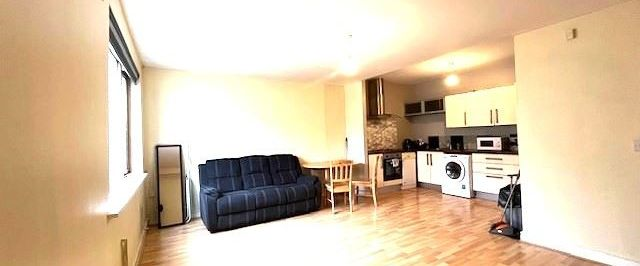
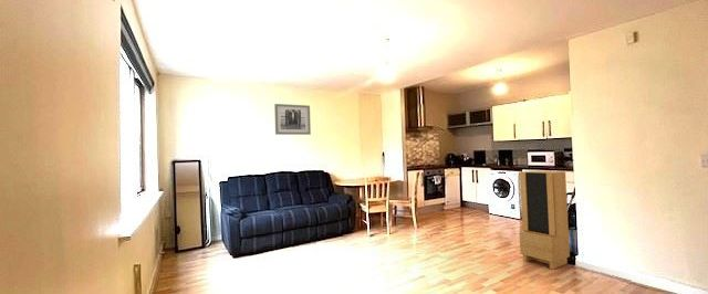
+ wall art [273,103,312,136]
+ storage cabinet [518,169,571,270]
